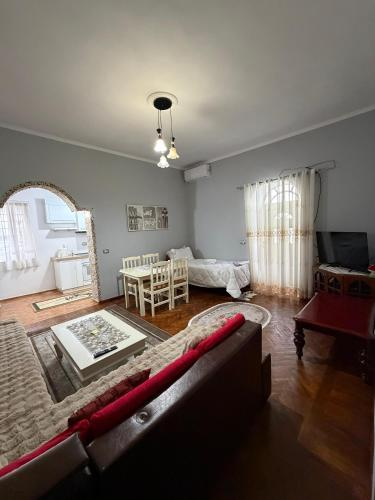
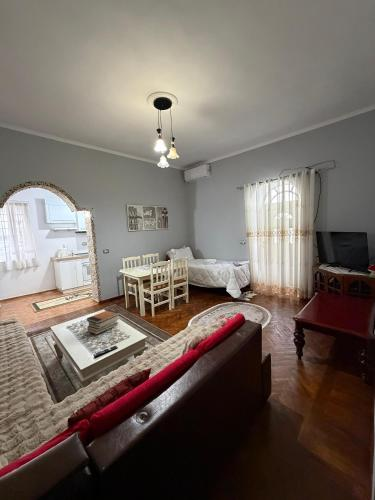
+ book stack [86,309,120,335]
